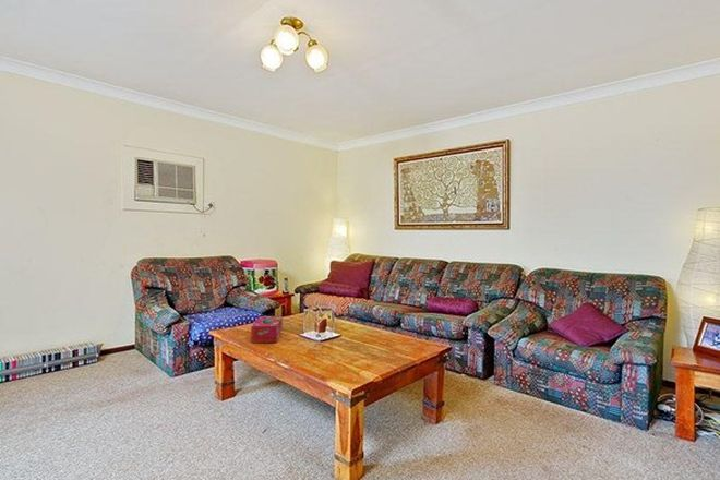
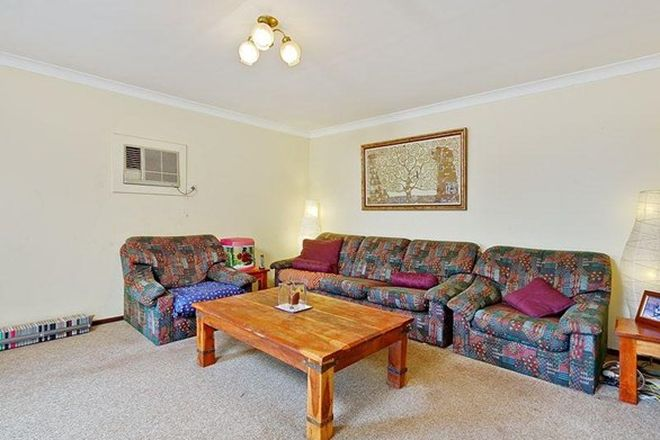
- tissue box [250,315,284,344]
